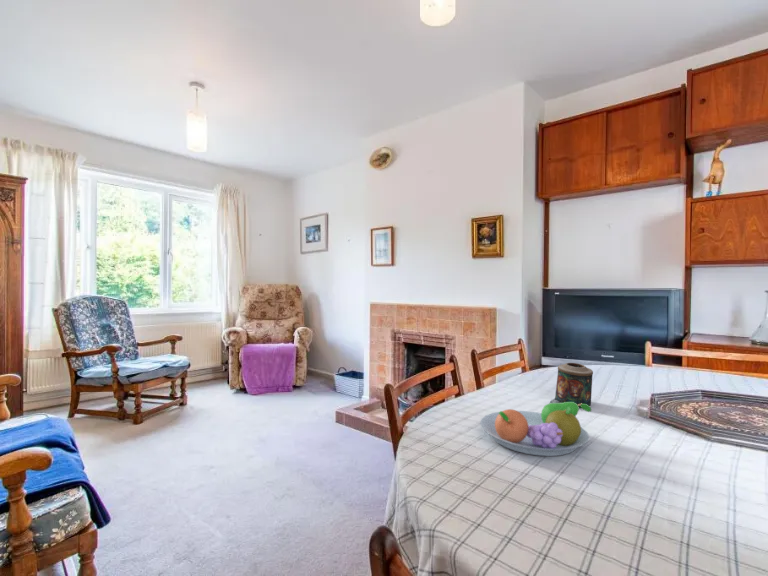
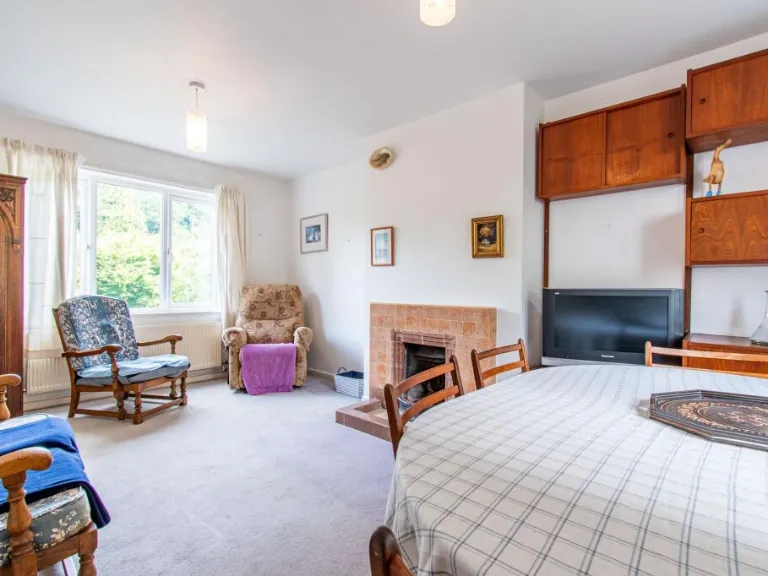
- fruit bowl [479,402,592,457]
- candle [549,362,594,409]
